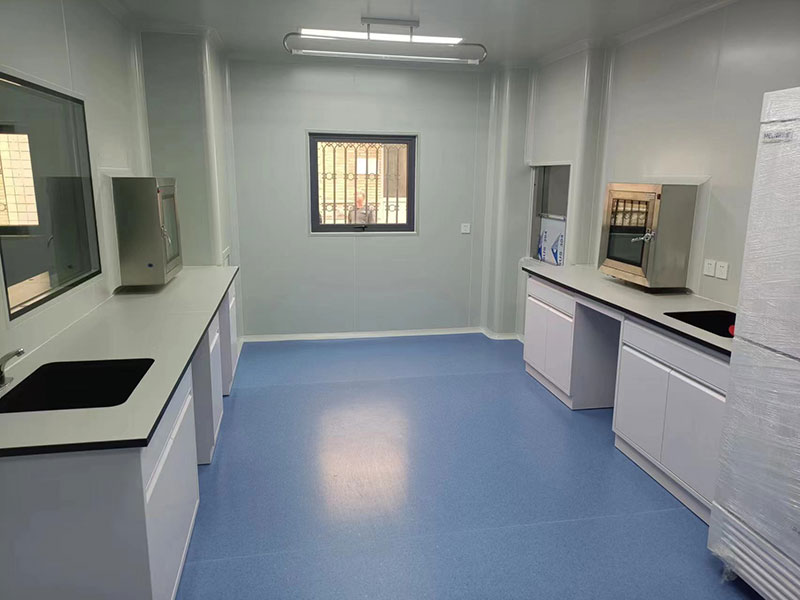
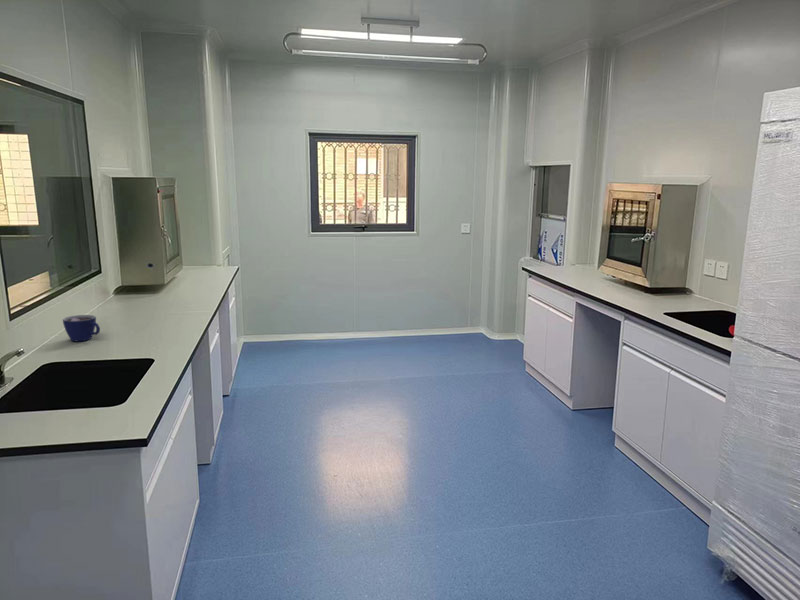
+ cup [62,314,101,343]
